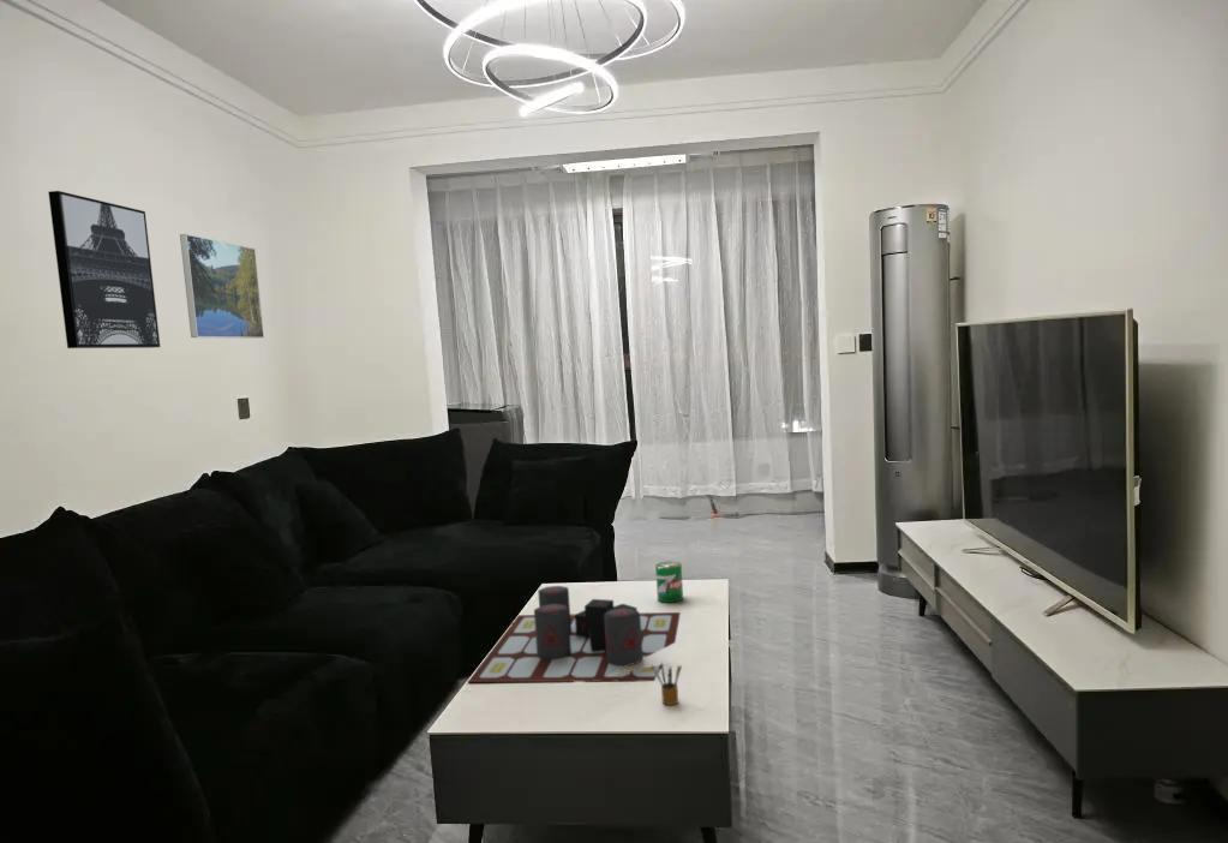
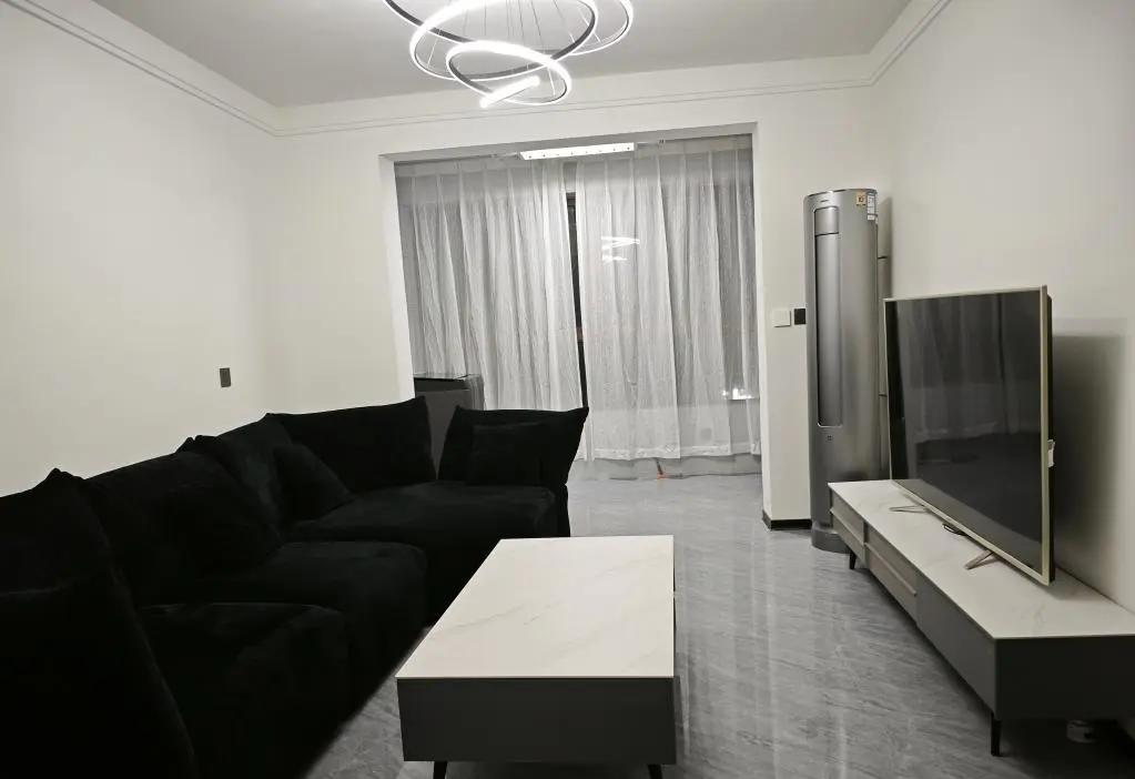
- board game [467,585,682,683]
- can [654,560,684,604]
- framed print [179,233,265,340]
- pencil box [651,662,683,706]
- wall art [47,190,161,349]
